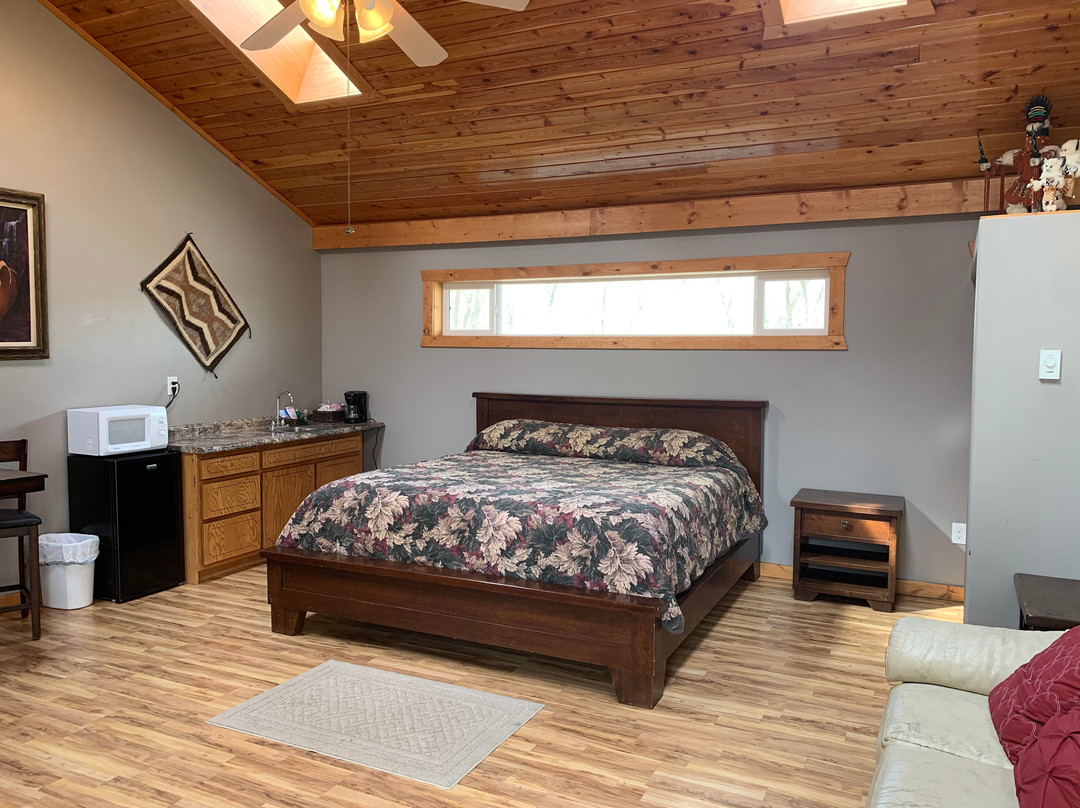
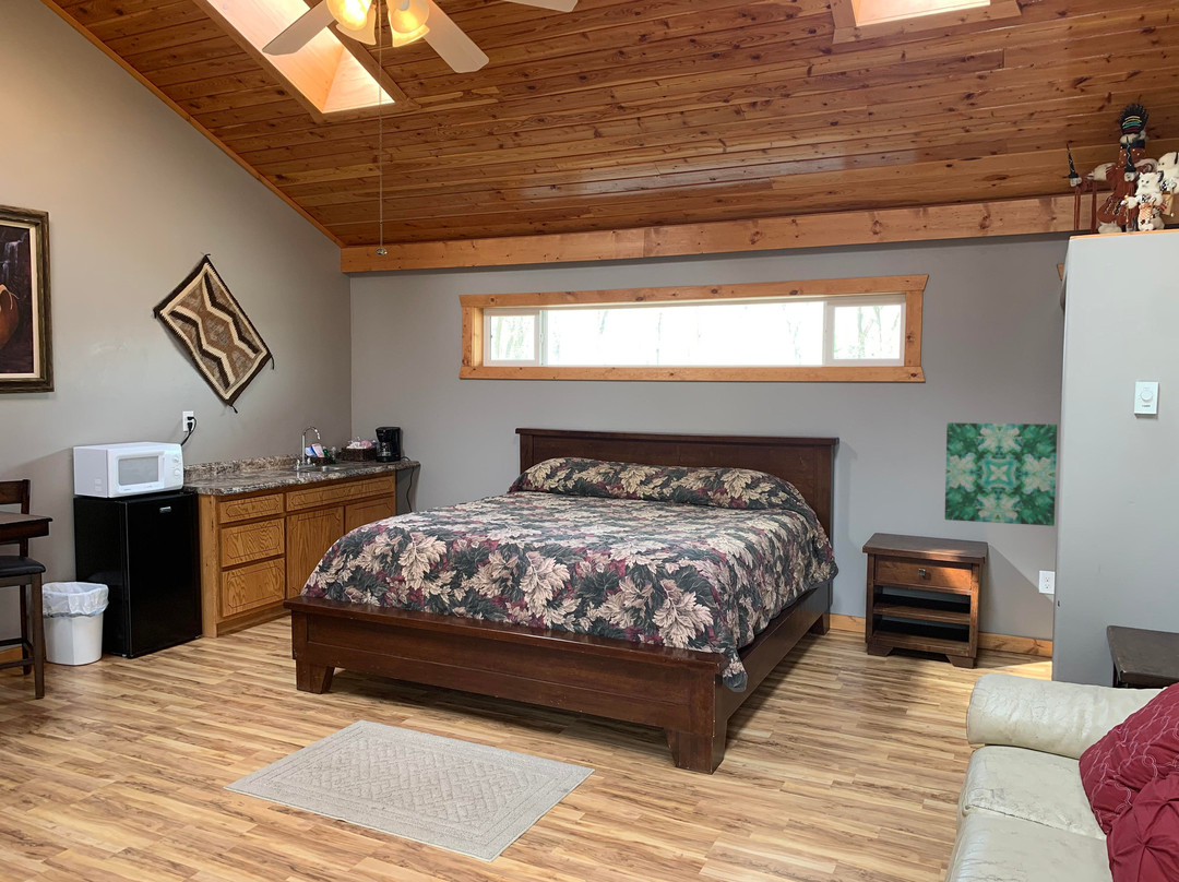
+ wall art [944,421,1058,527]
